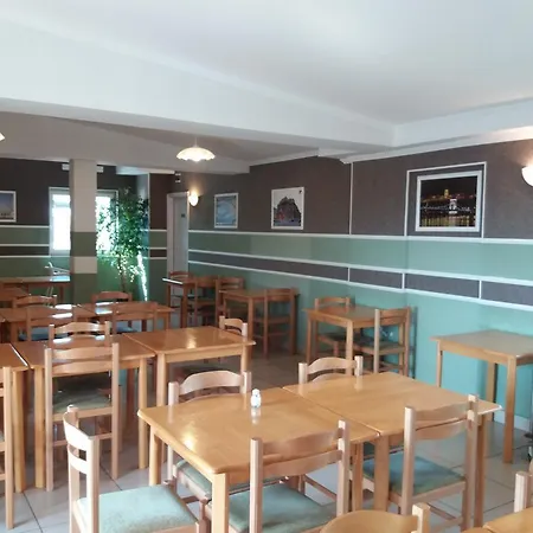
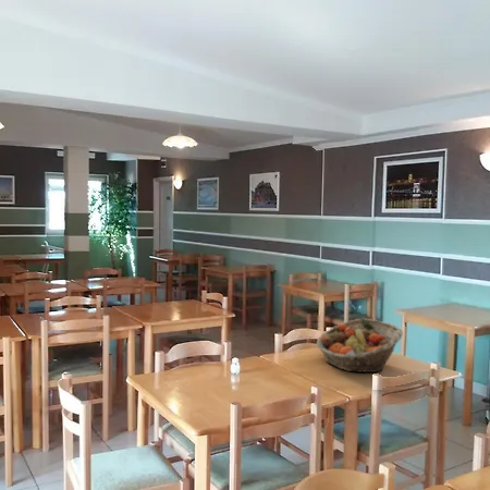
+ fruit basket [316,318,404,373]
